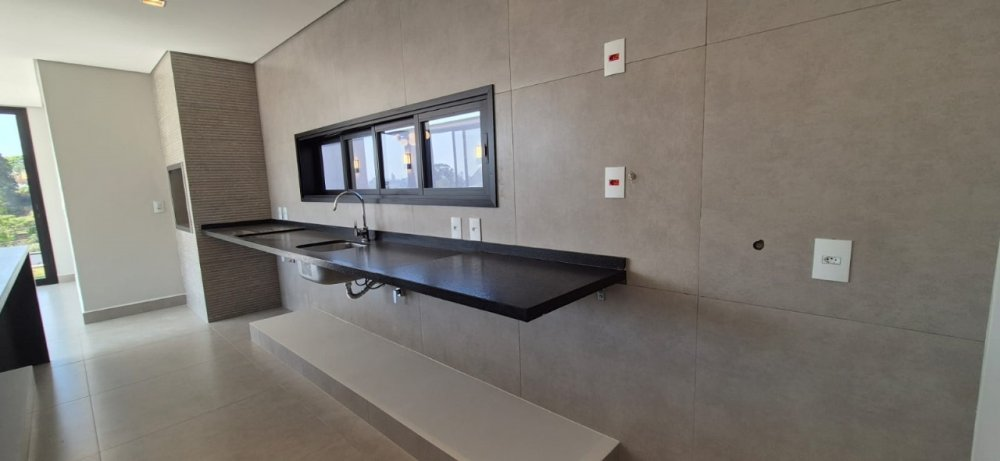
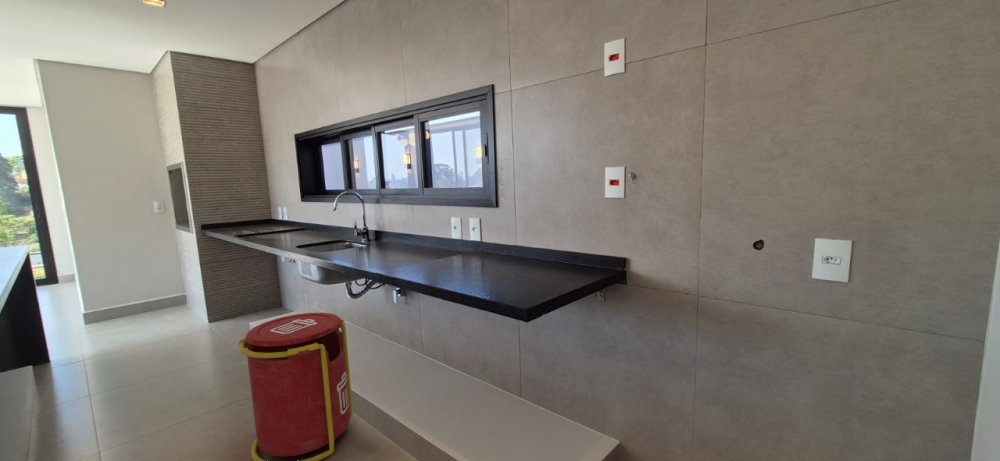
+ trash can [238,312,354,461]
